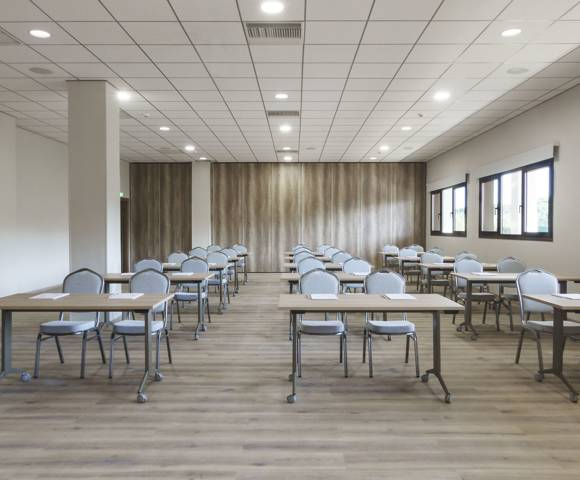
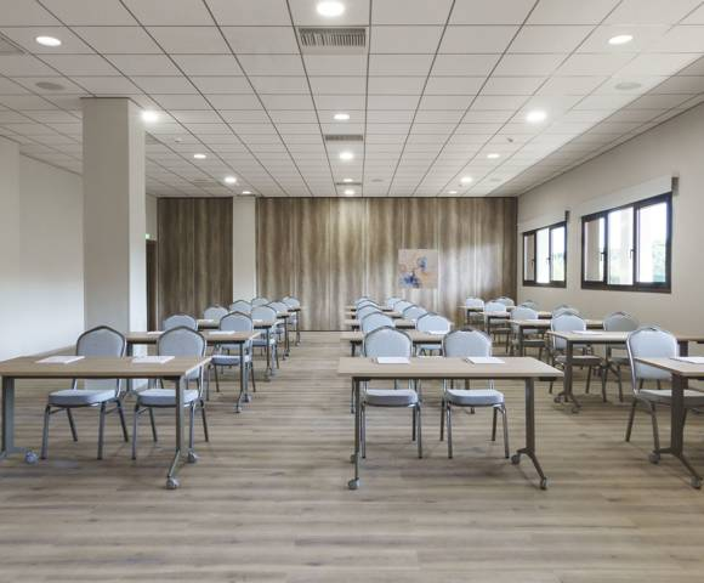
+ wall art [397,248,439,290]
